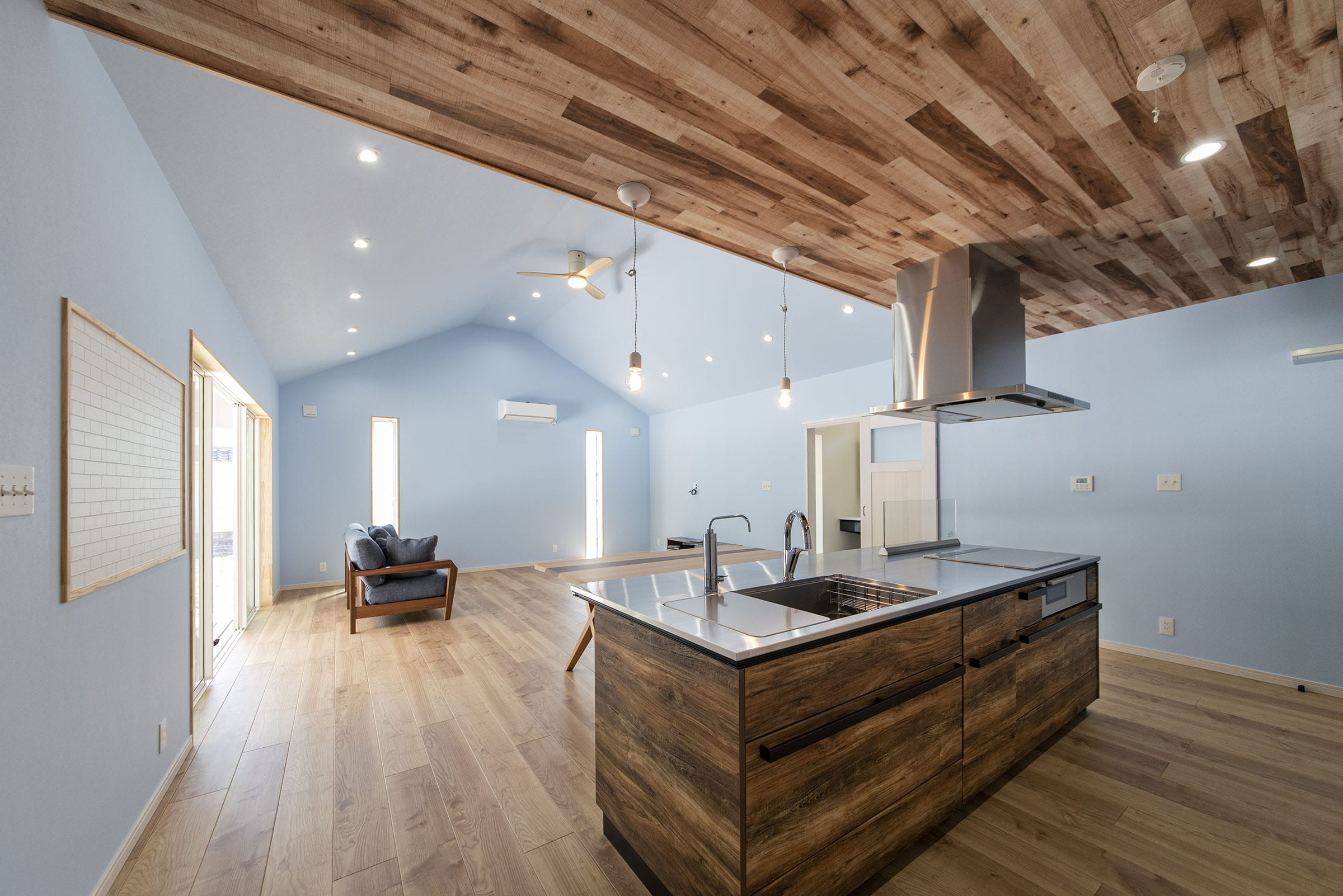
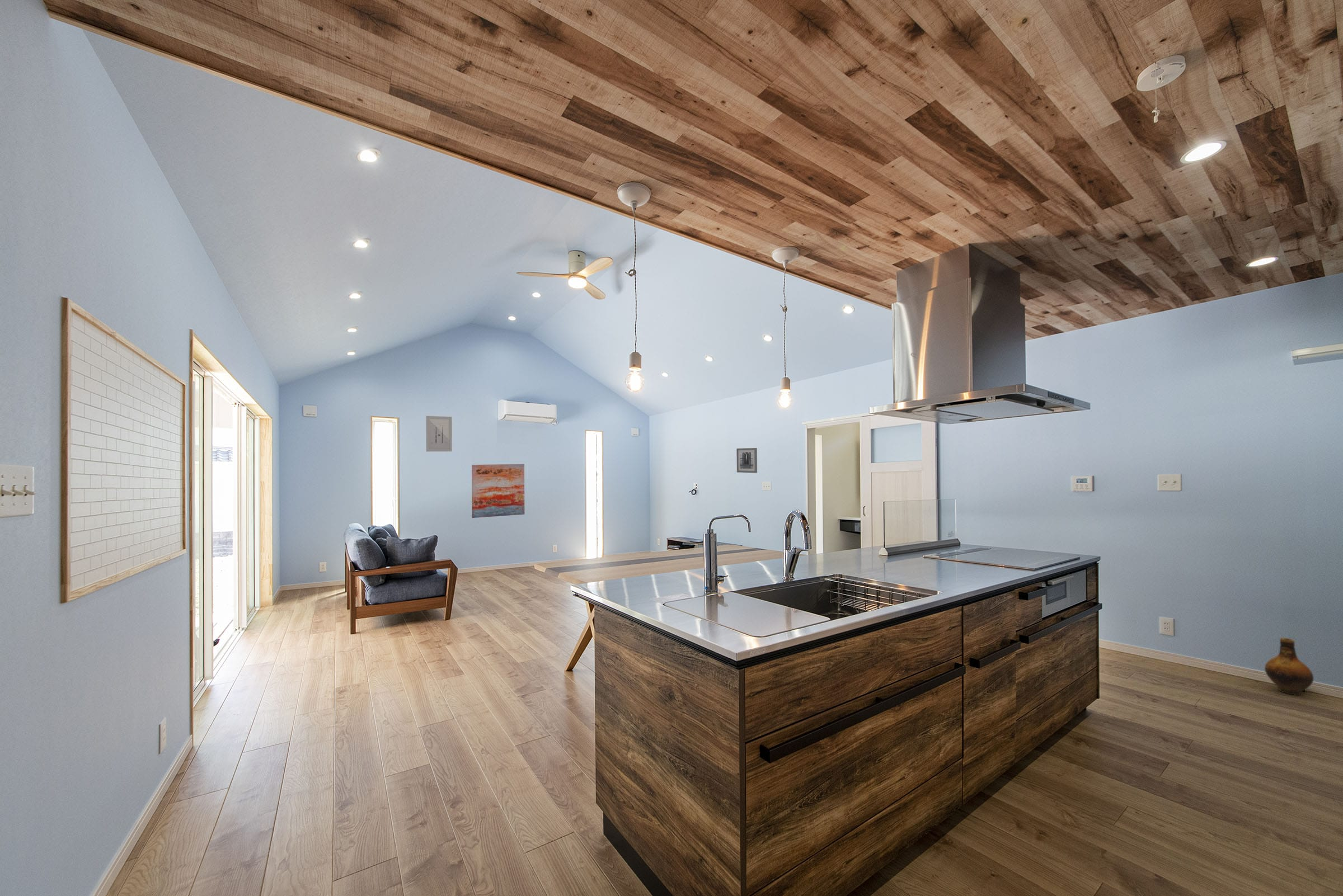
+ wall art [425,416,453,452]
+ ceramic jug [1264,637,1314,696]
+ wall art [471,464,525,518]
+ wall art [736,447,758,474]
